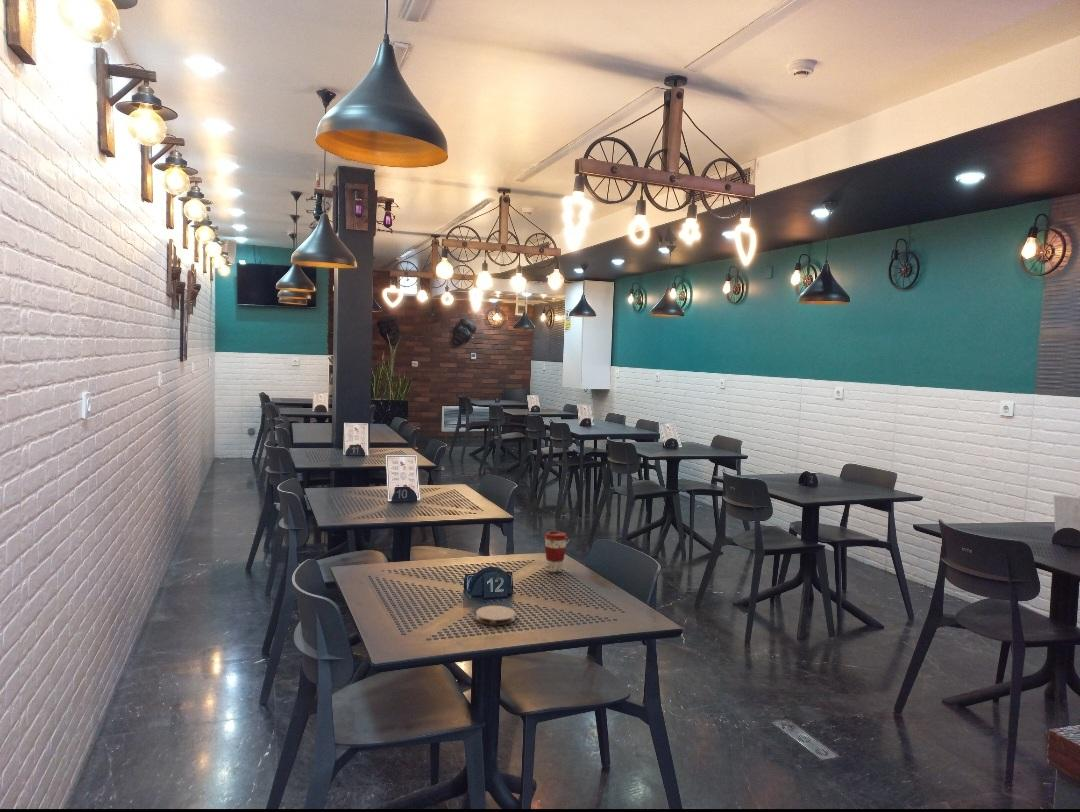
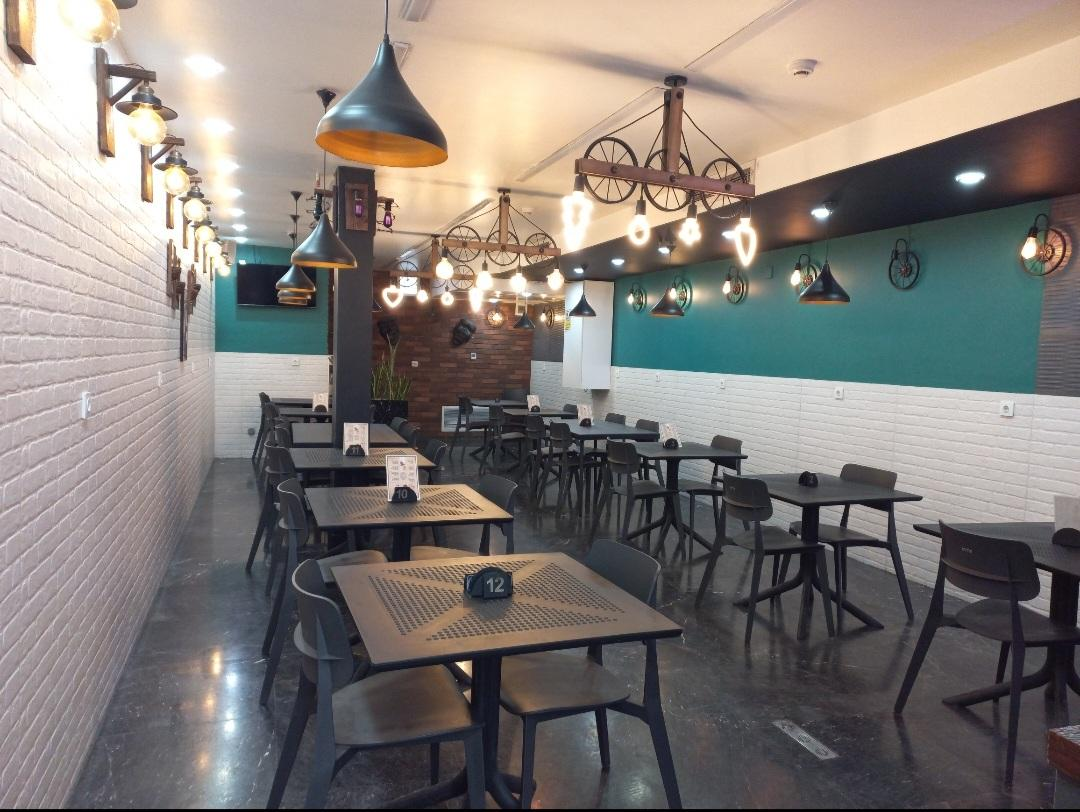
- coaster [475,605,516,626]
- coffee cup [543,530,569,573]
